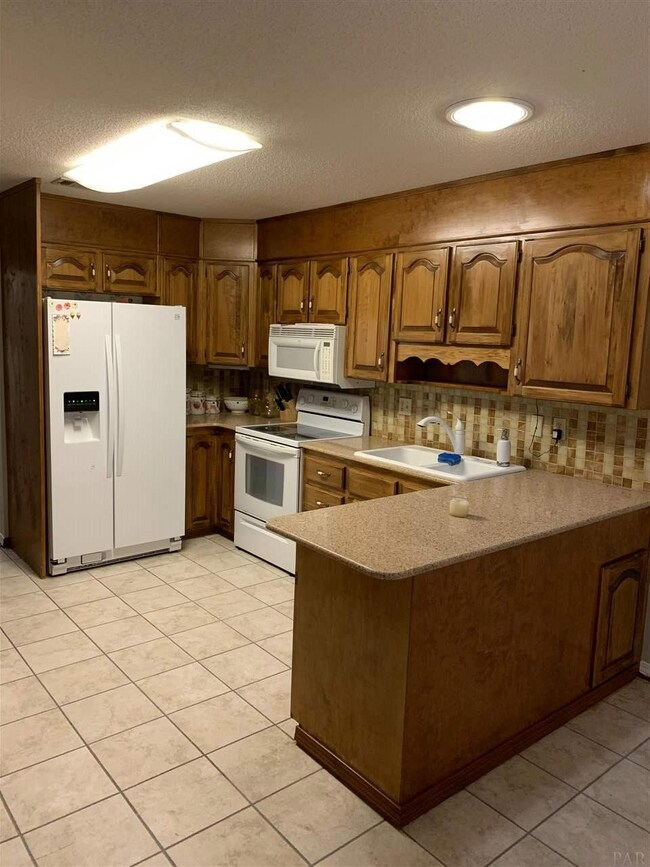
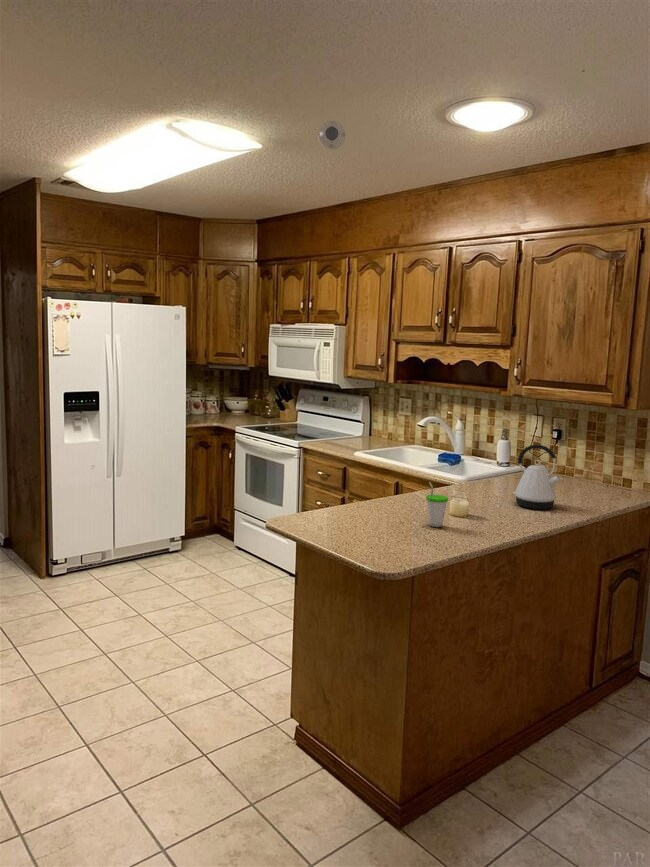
+ smoke detector [317,120,346,150]
+ cup [425,481,449,528]
+ kettle [512,444,563,510]
